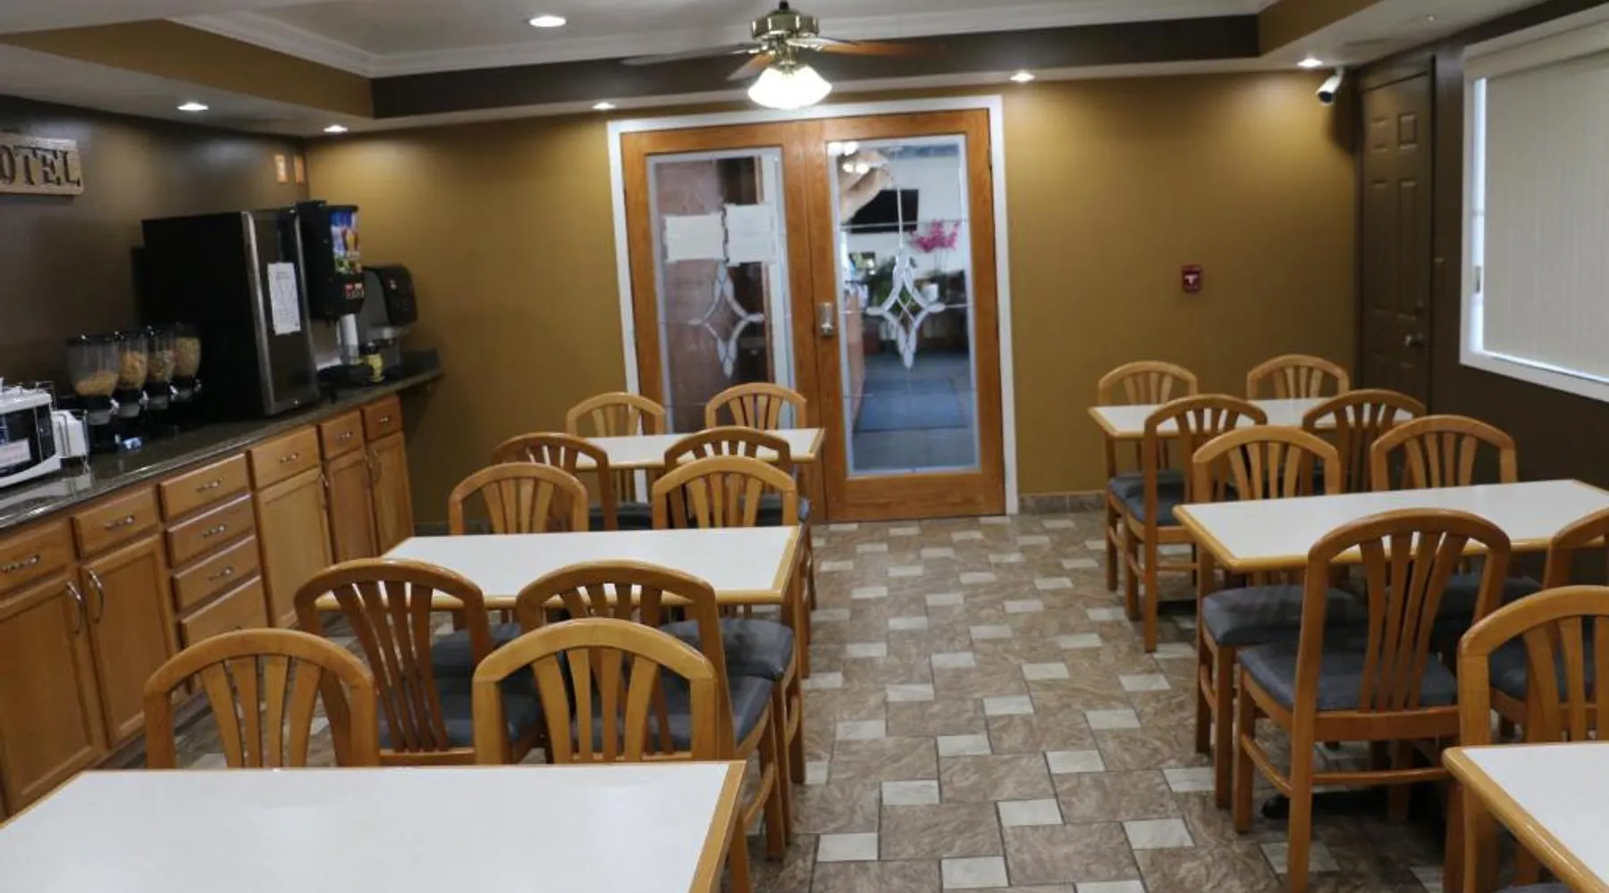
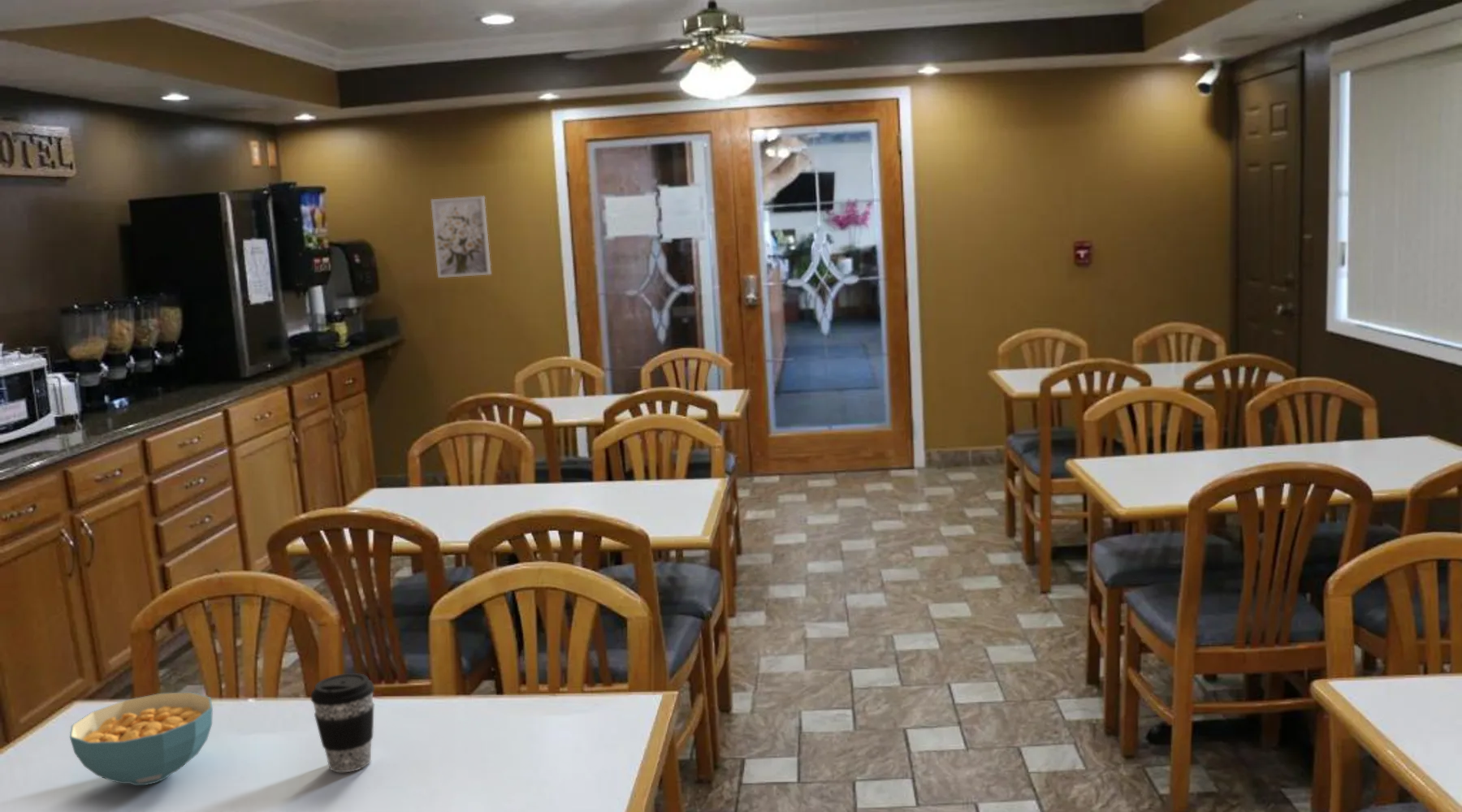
+ coffee cup [310,672,375,773]
+ wall art [430,195,492,279]
+ cereal bowl [69,692,214,786]
